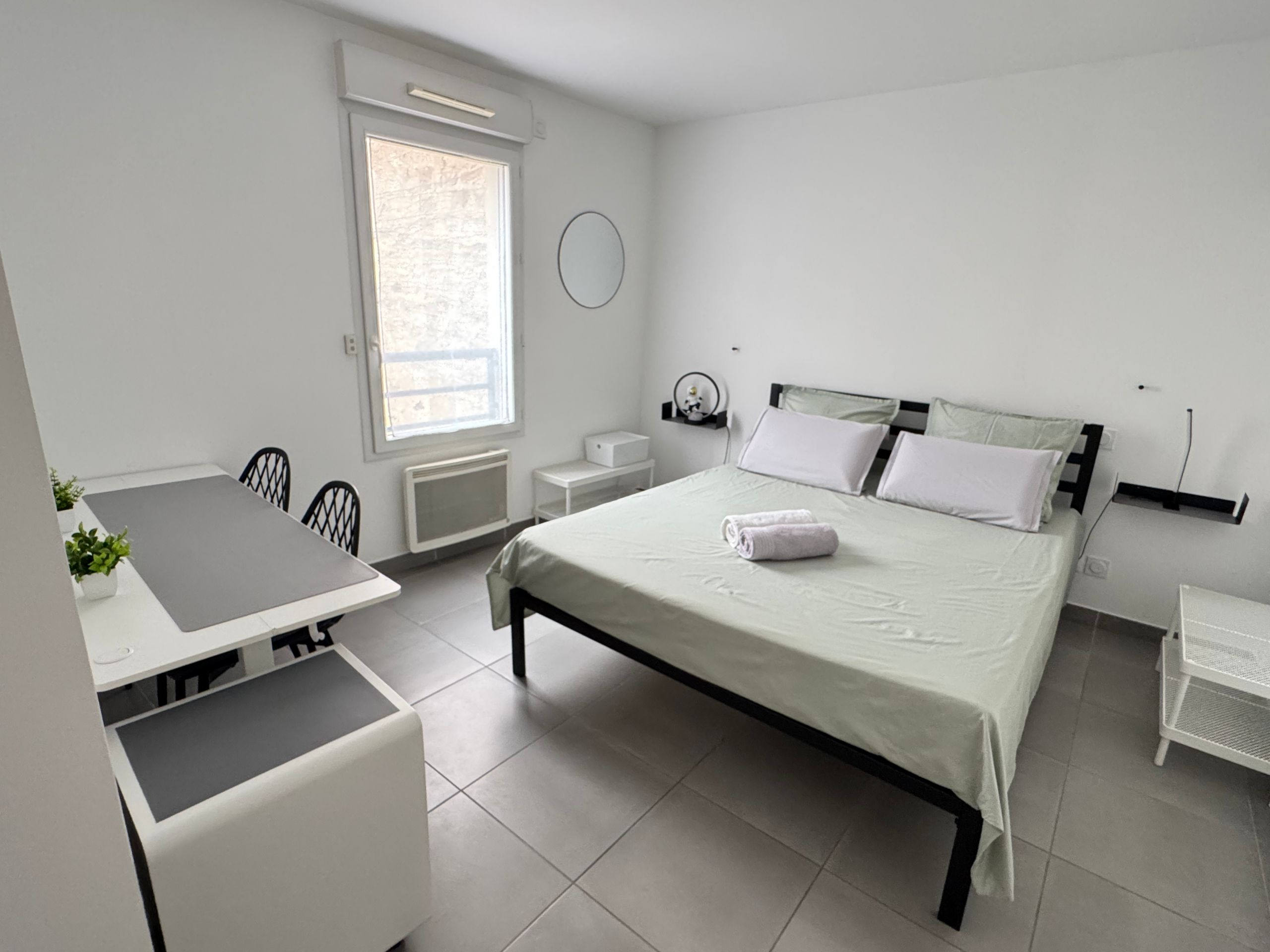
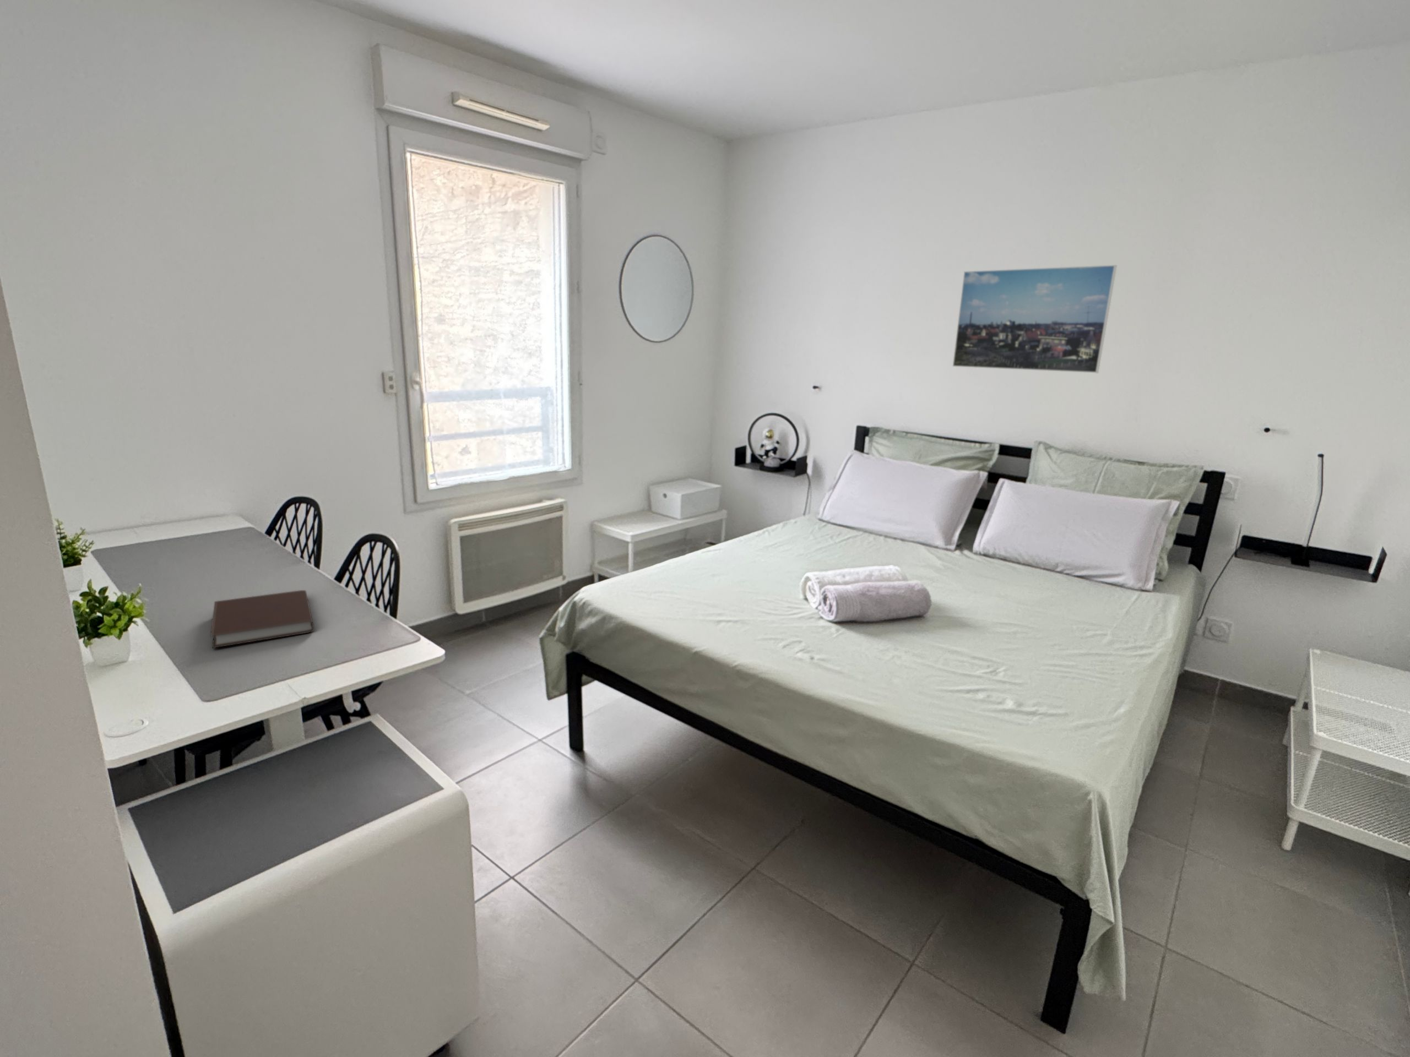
+ notebook [210,590,314,648]
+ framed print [951,264,1118,373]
